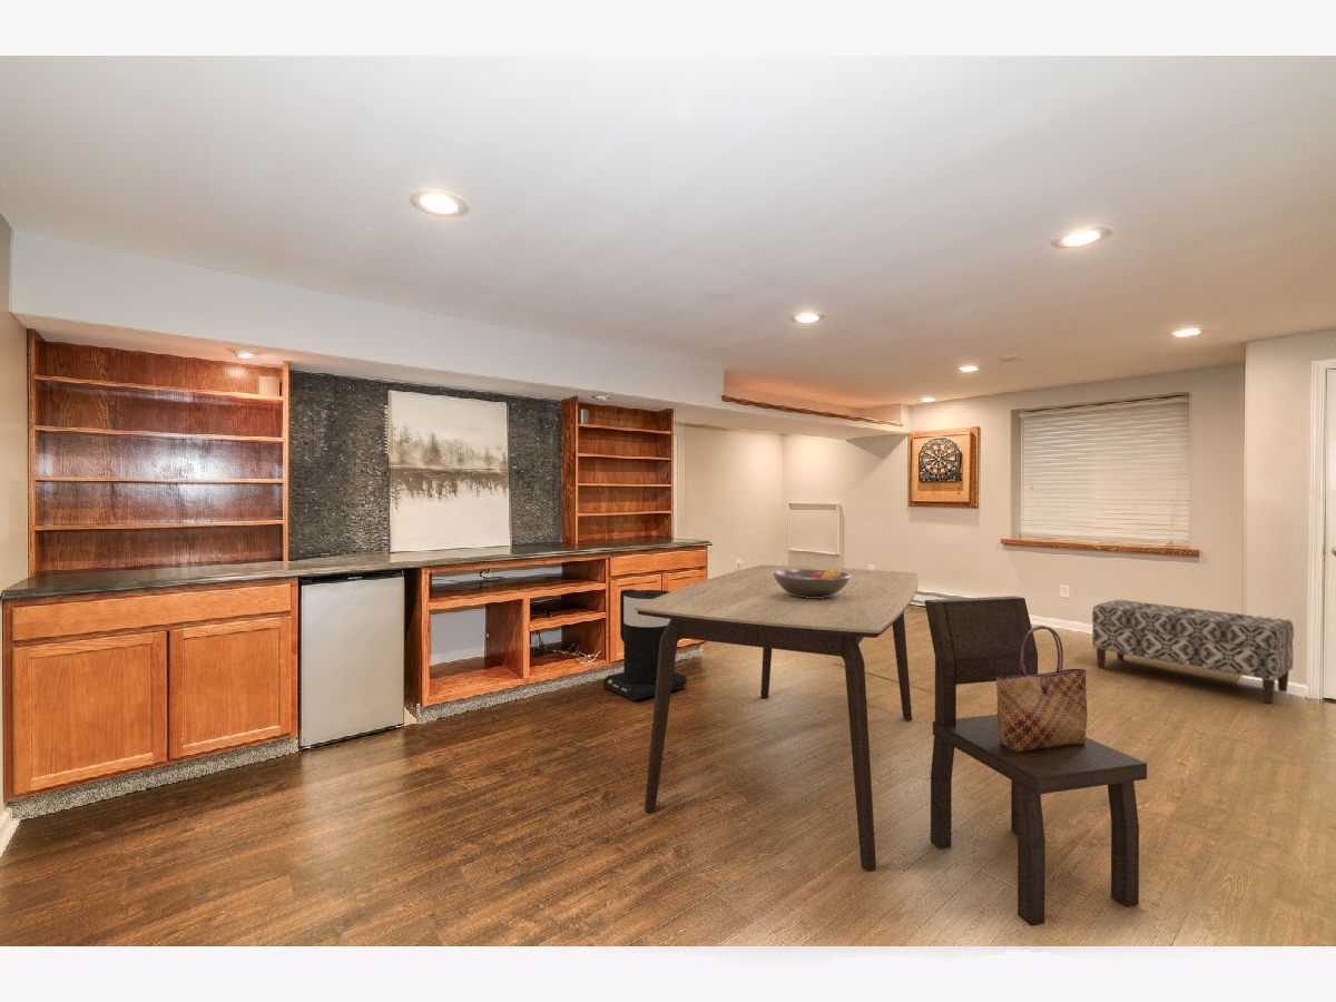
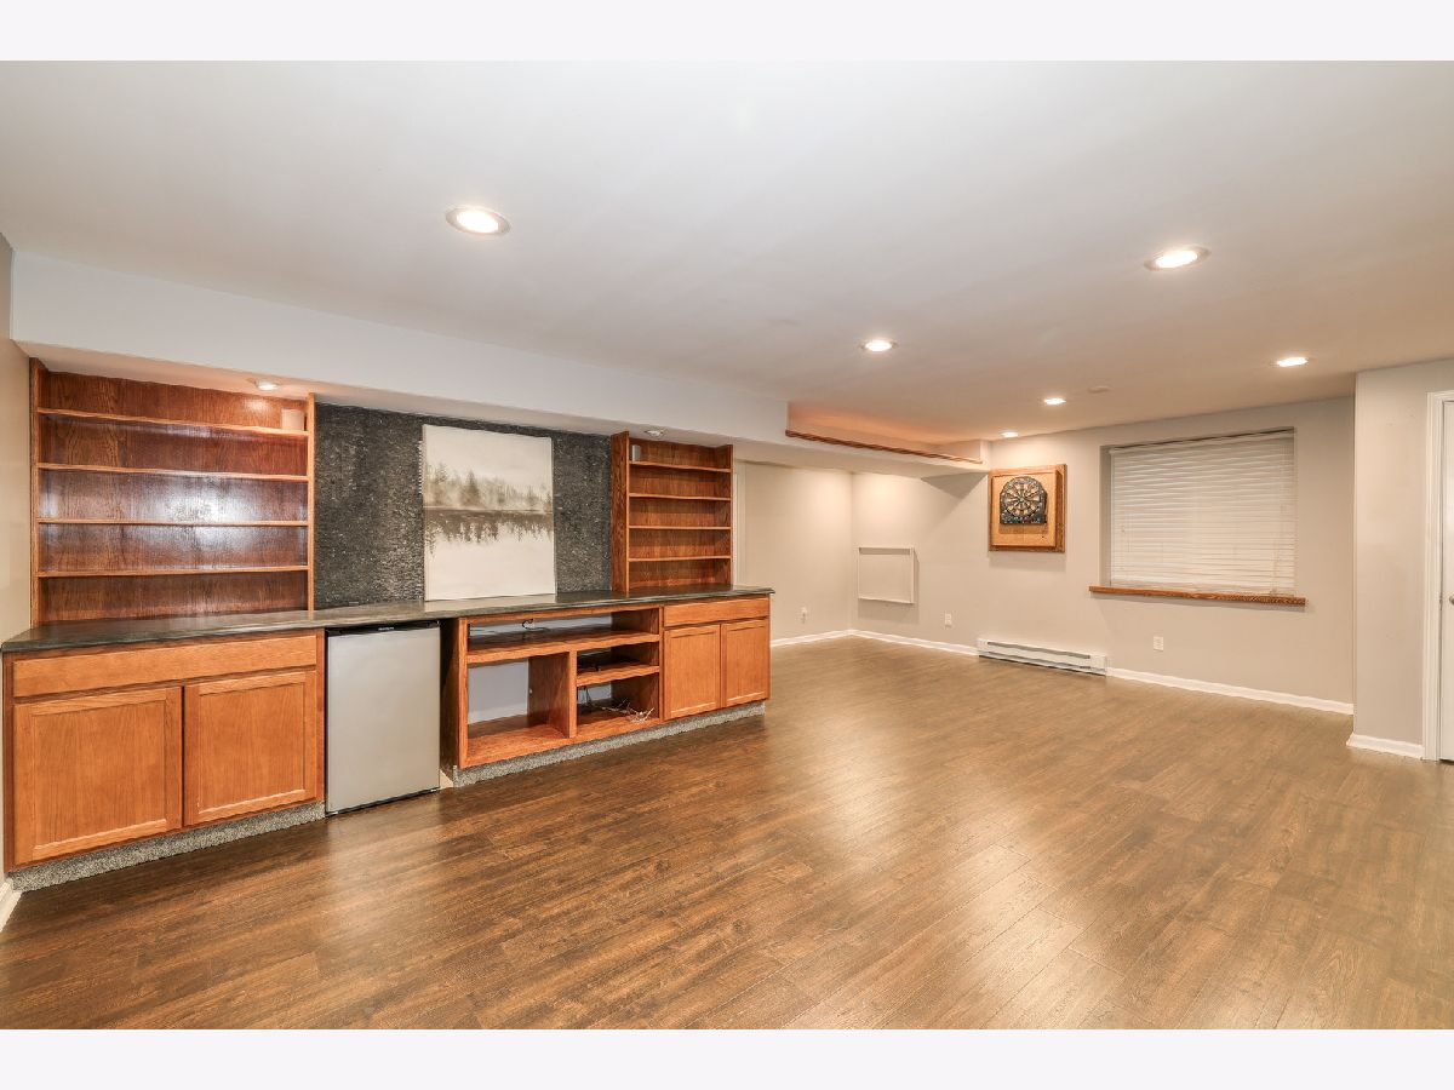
- tote bag [995,625,1089,753]
- dining table [635,564,920,873]
- dining chair [923,595,1148,927]
- trash can [602,588,688,701]
- fruit bowl [773,566,852,598]
- bench [1091,599,1295,704]
